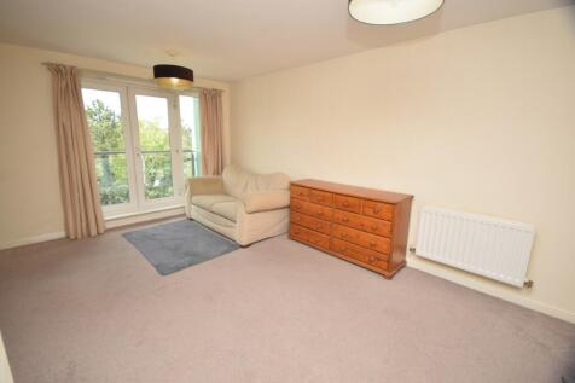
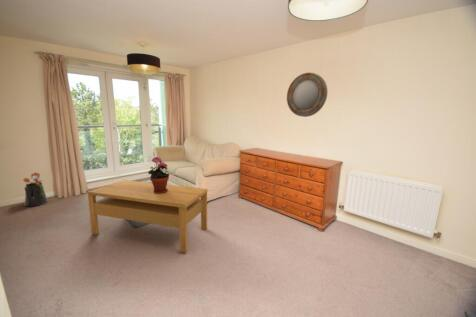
+ coffee table [86,179,208,254]
+ watering can [22,171,49,207]
+ potted plant [147,156,170,194]
+ home mirror [286,72,328,118]
